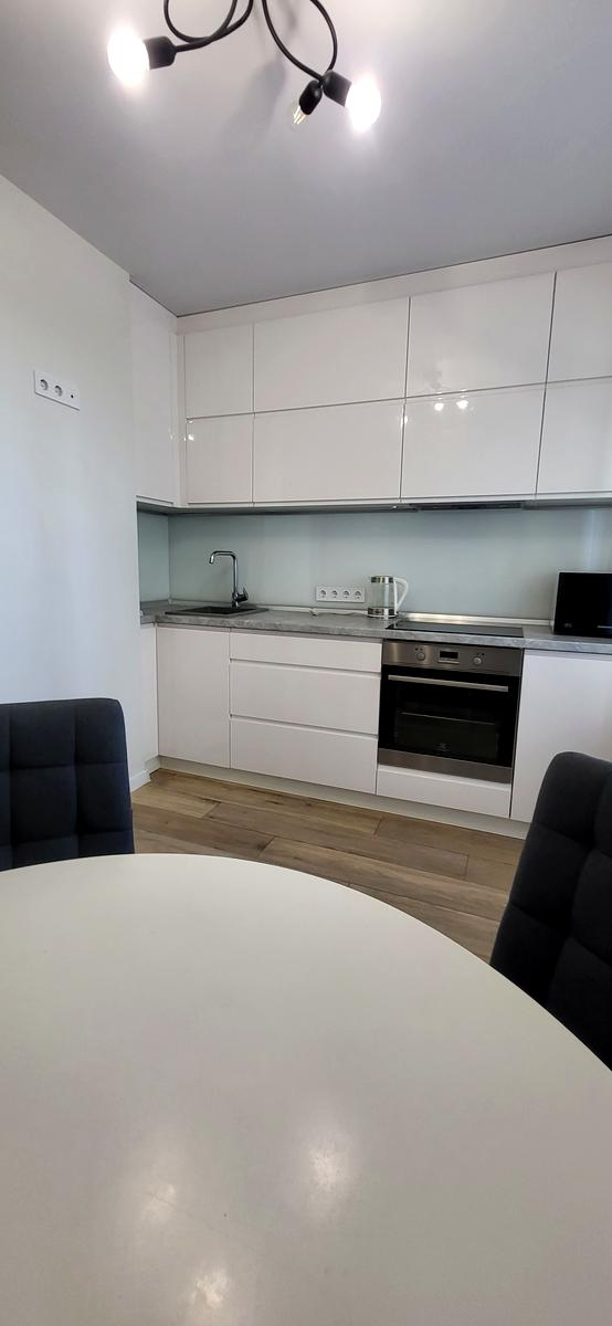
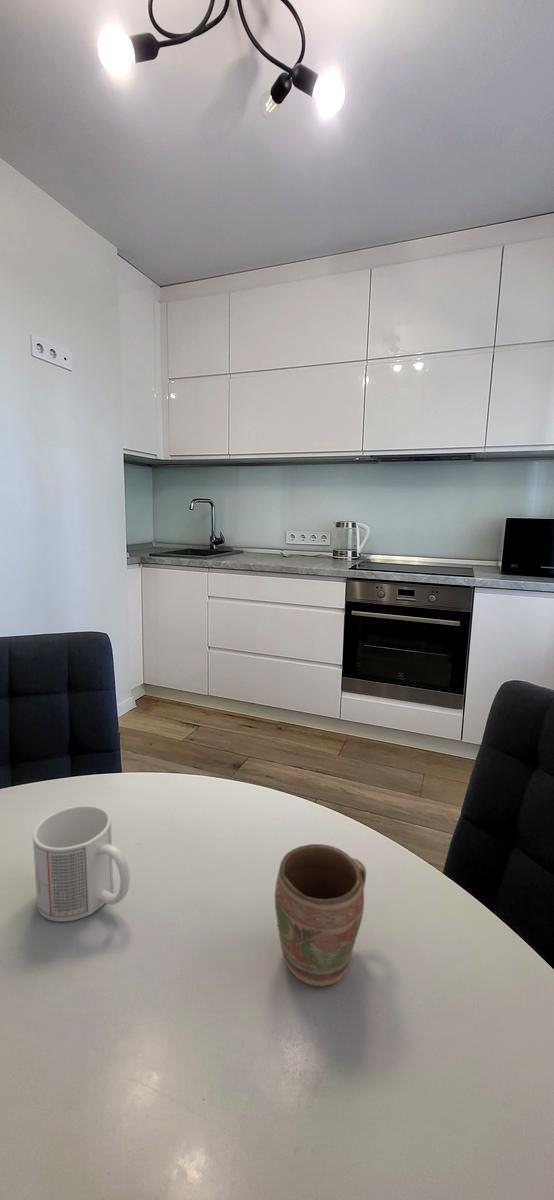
+ mug [32,804,131,923]
+ mug [274,843,367,987]
